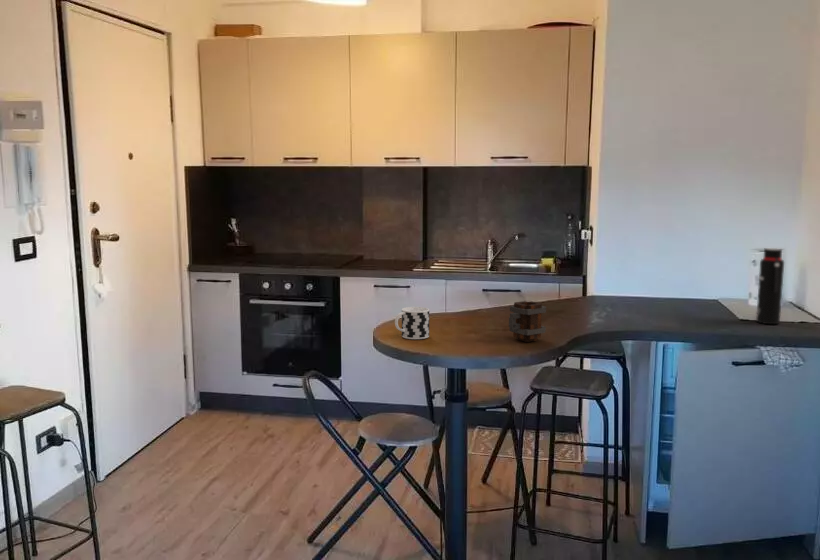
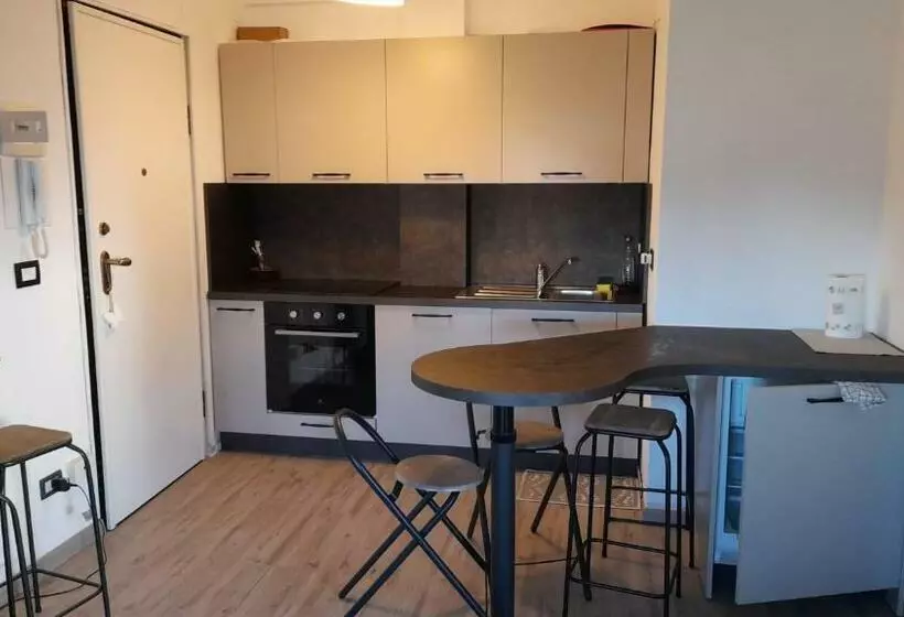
- water bottle [755,247,785,325]
- cup [394,306,430,340]
- mug [508,300,547,343]
